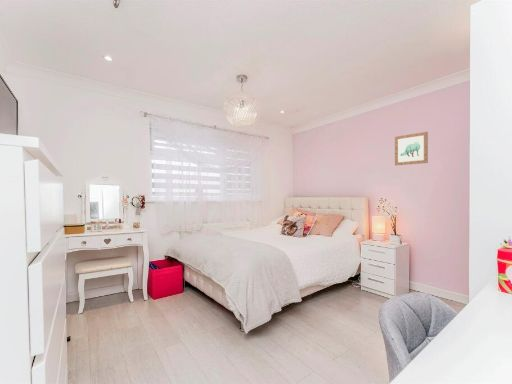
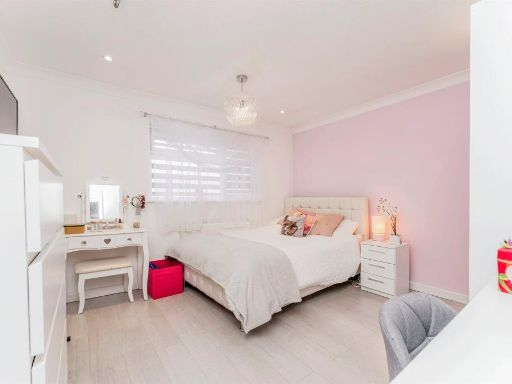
- wall art [394,131,429,166]
